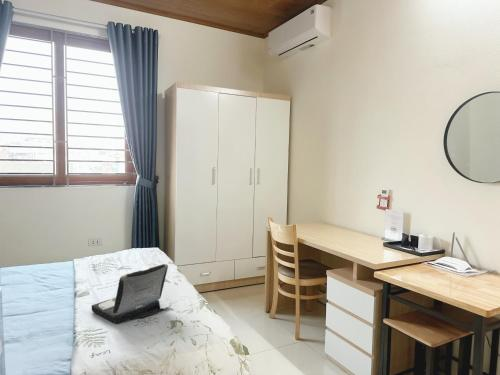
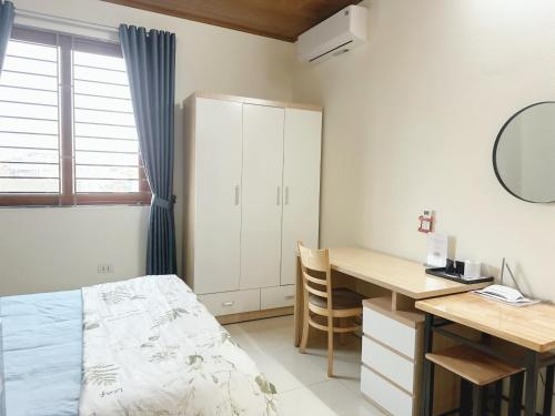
- laptop [91,263,172,324]
